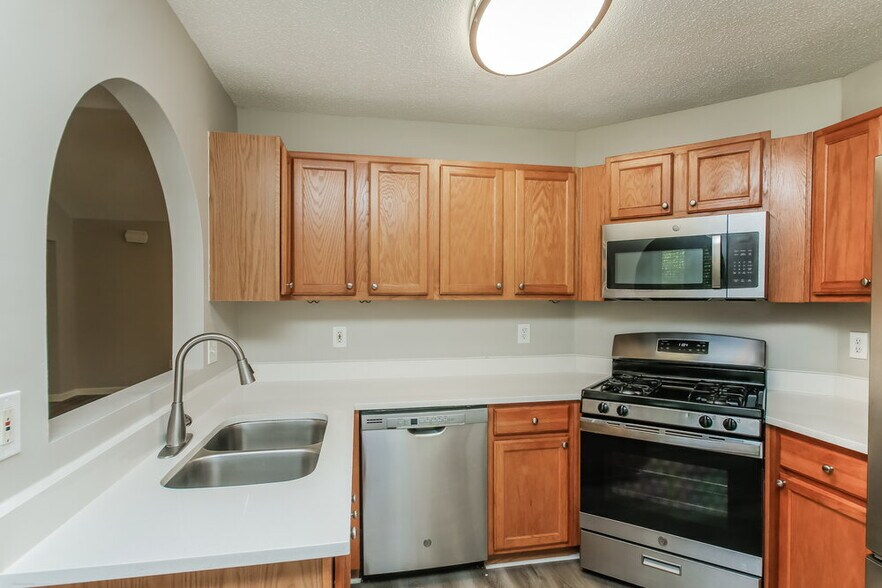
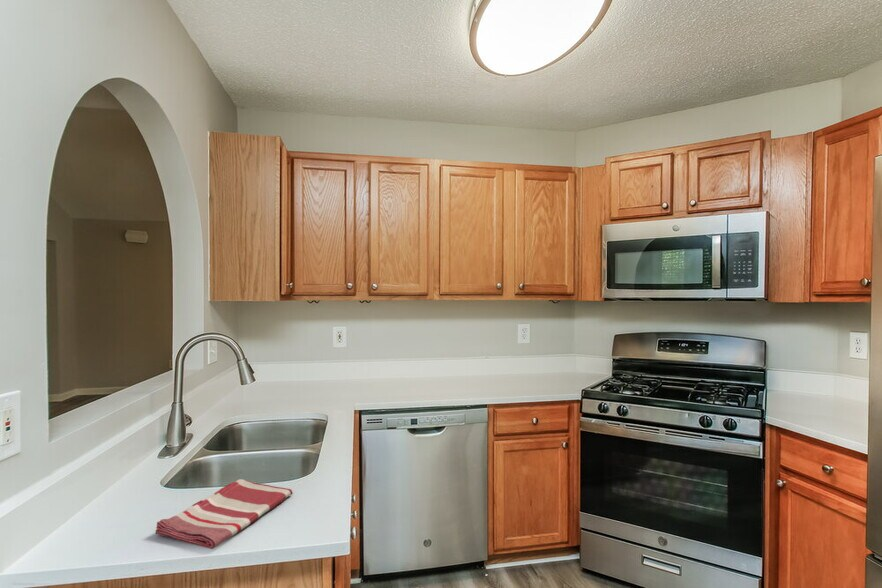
+ dish towel [154,478,293,550]
